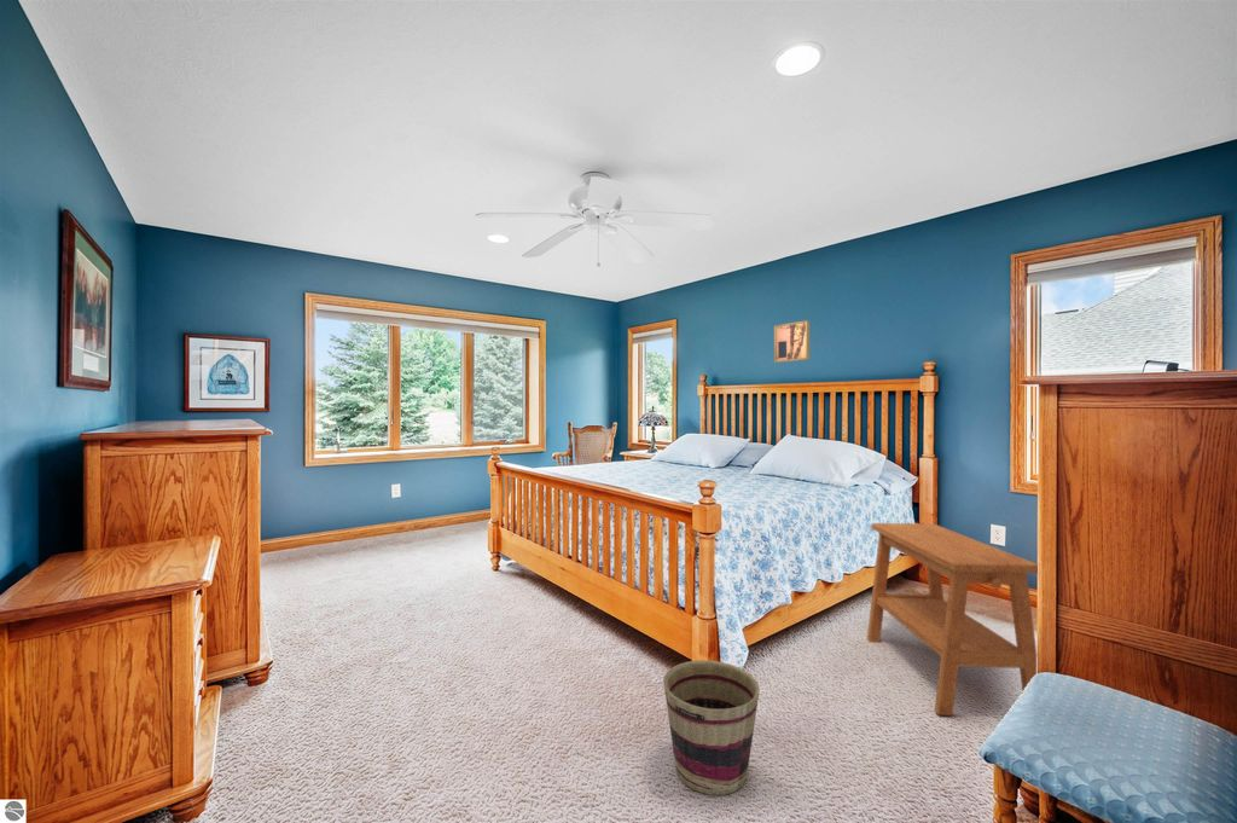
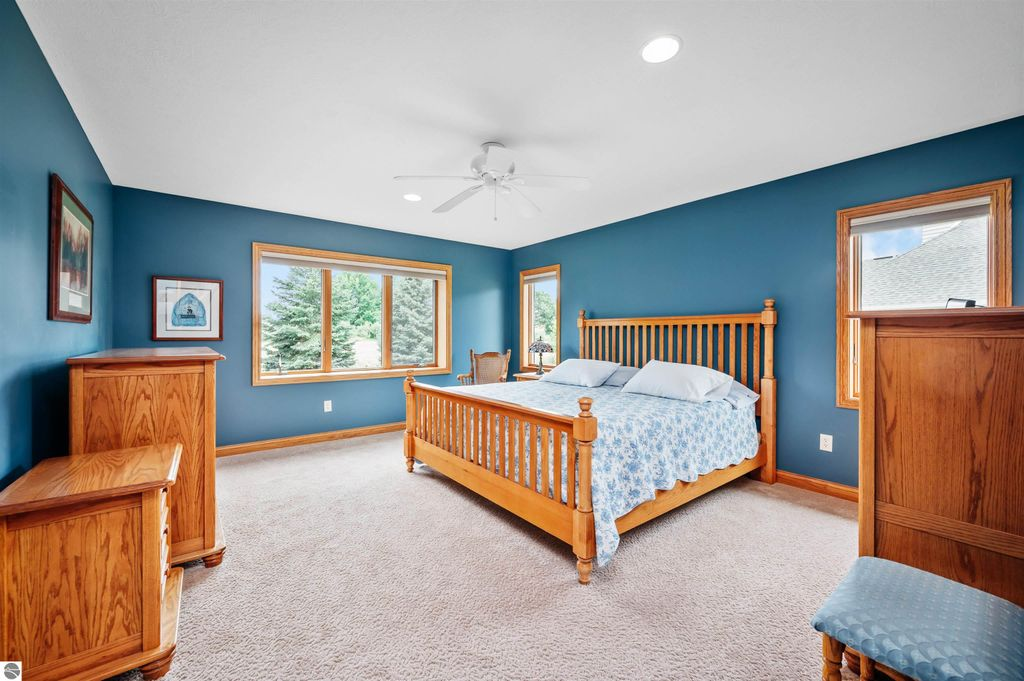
- wall art [773,319,811,364]
- side table [866,522,1039,717]
- basket [662,659,761,796]
